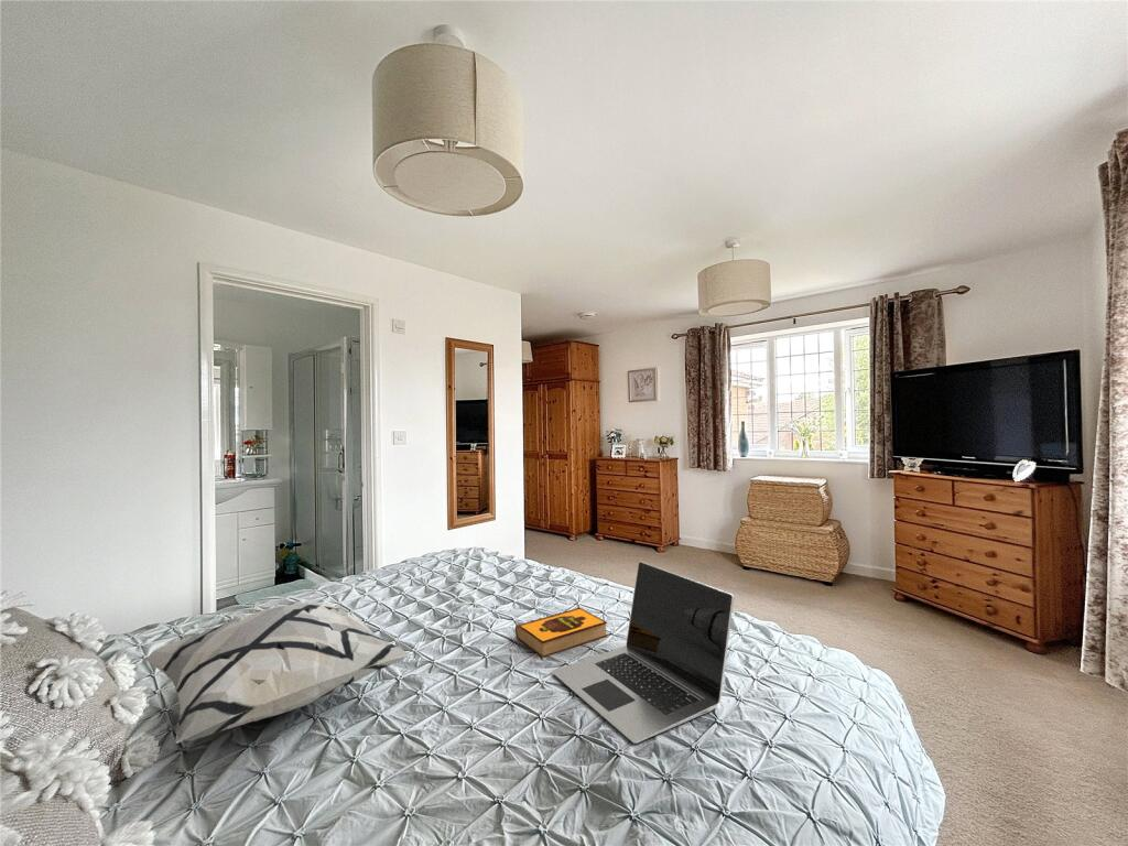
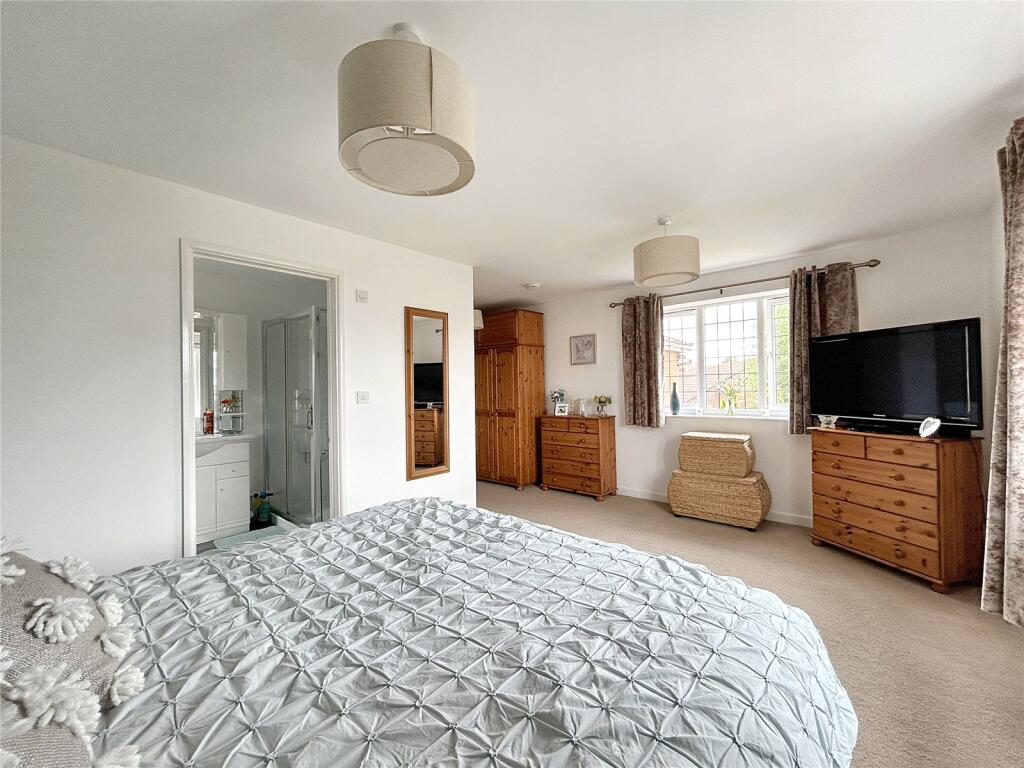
- hardback book [514,606,608,659]
- laptop [552,561,735,745]
- decorative pillow [143,600,412,745]
